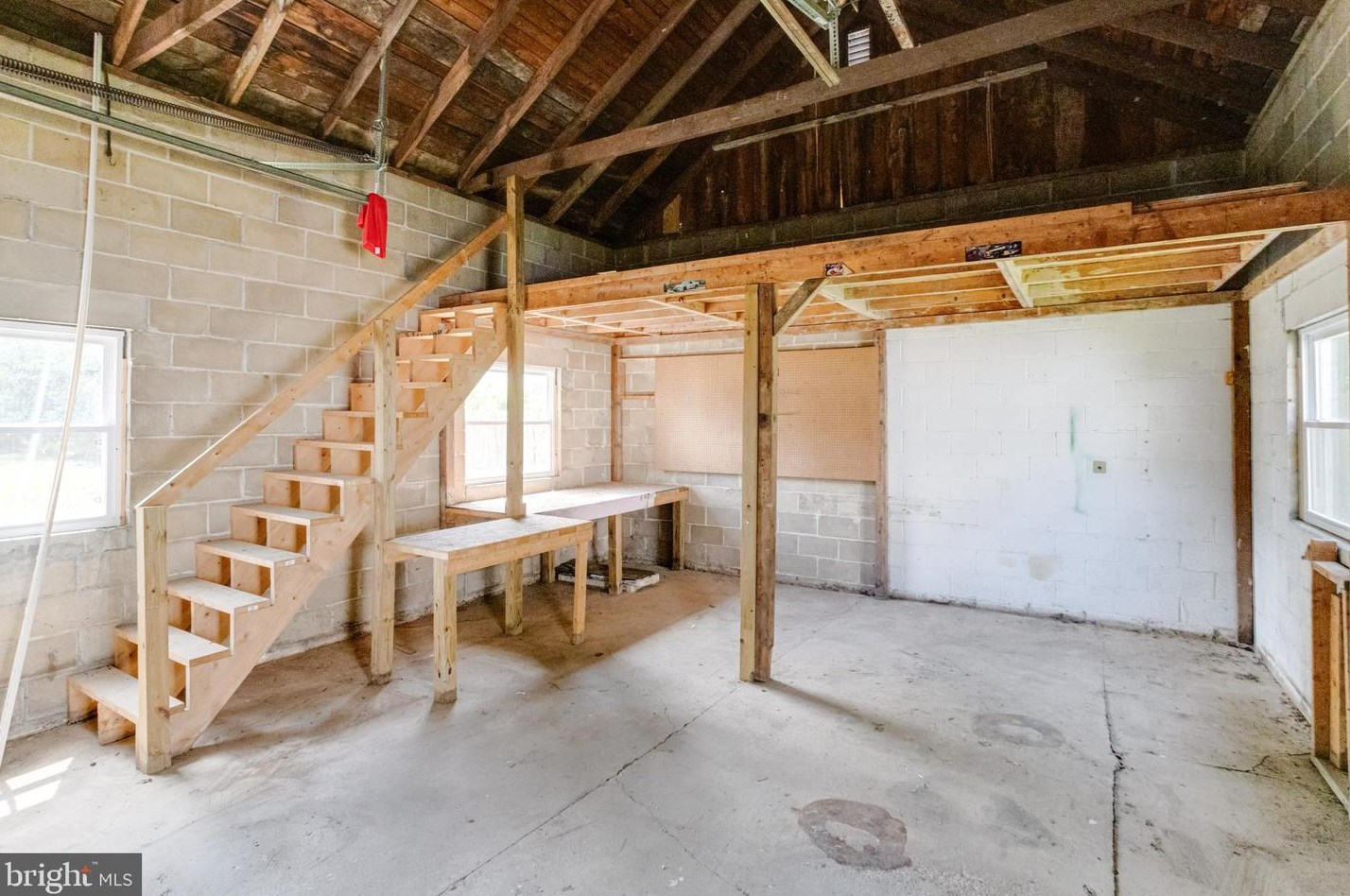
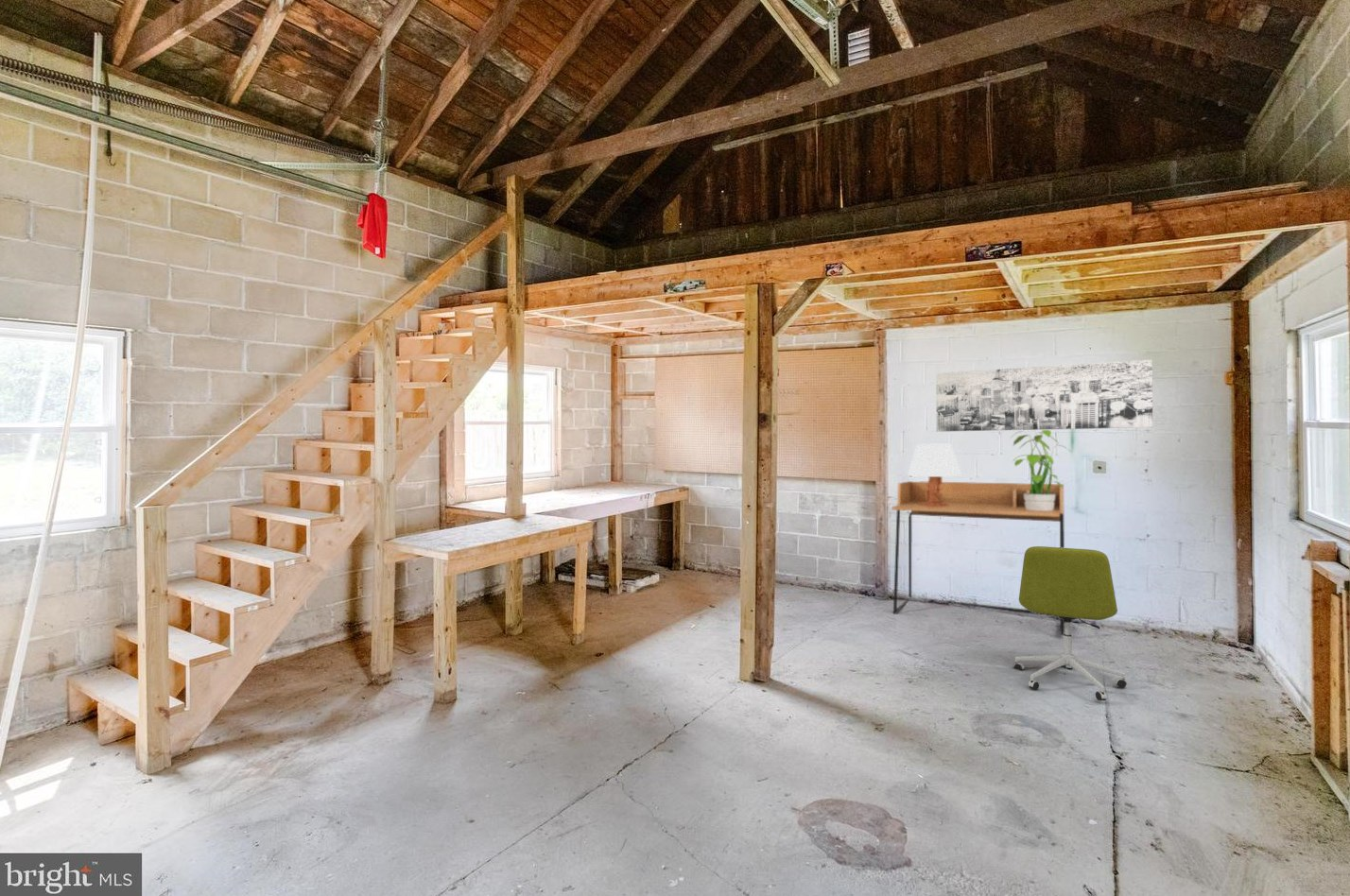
+ potted plant [1009,429,1072,511]
+ office chair [1012,545,1128,701]
+ desk [891,480,1065,636]
+ table lamp [907,443,962,507]
+ wall art [935,358,1153,433]
